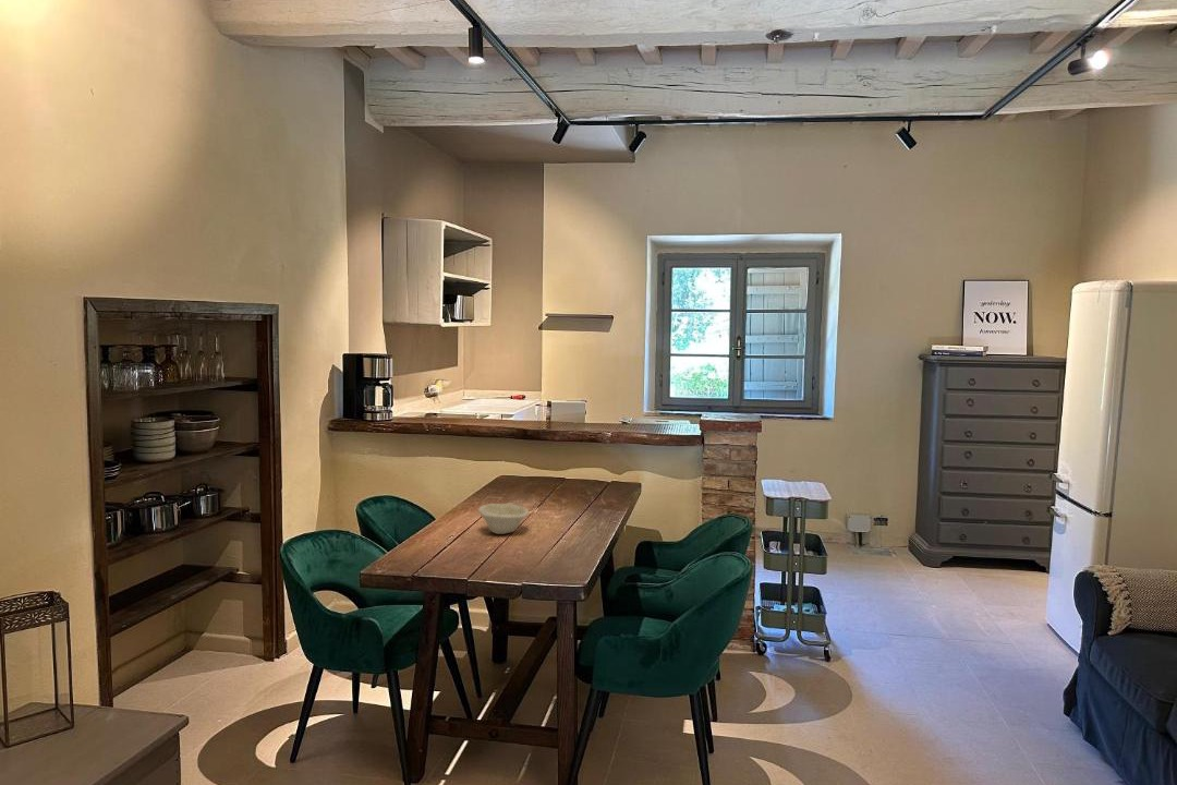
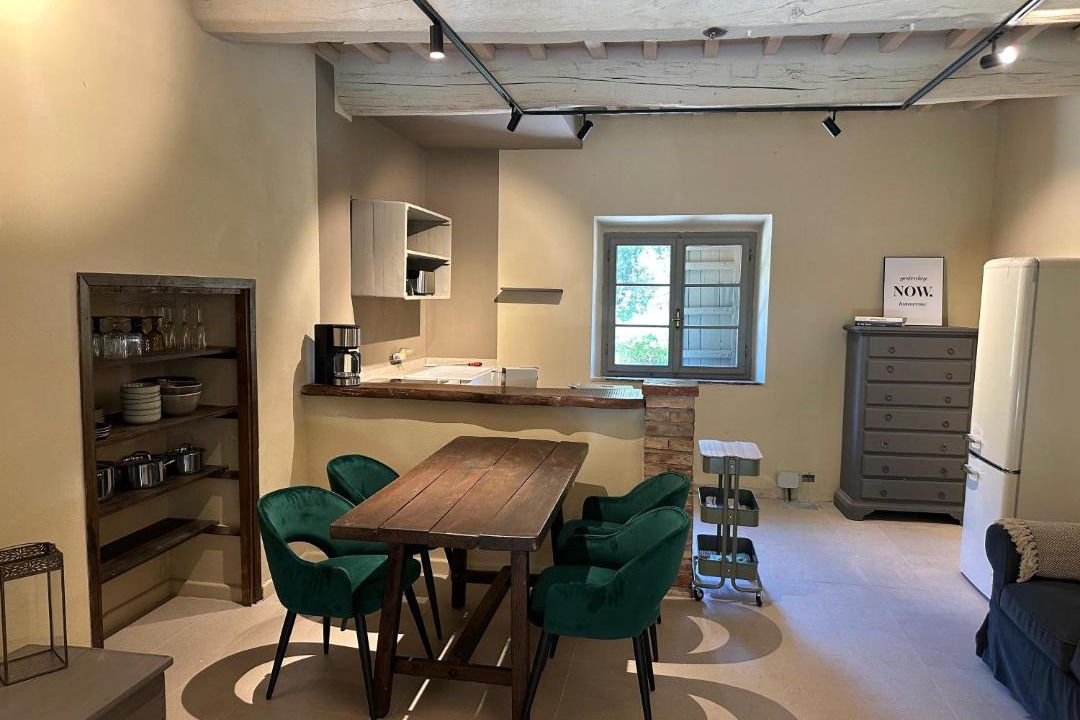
- bowl [477,503,530,535]
